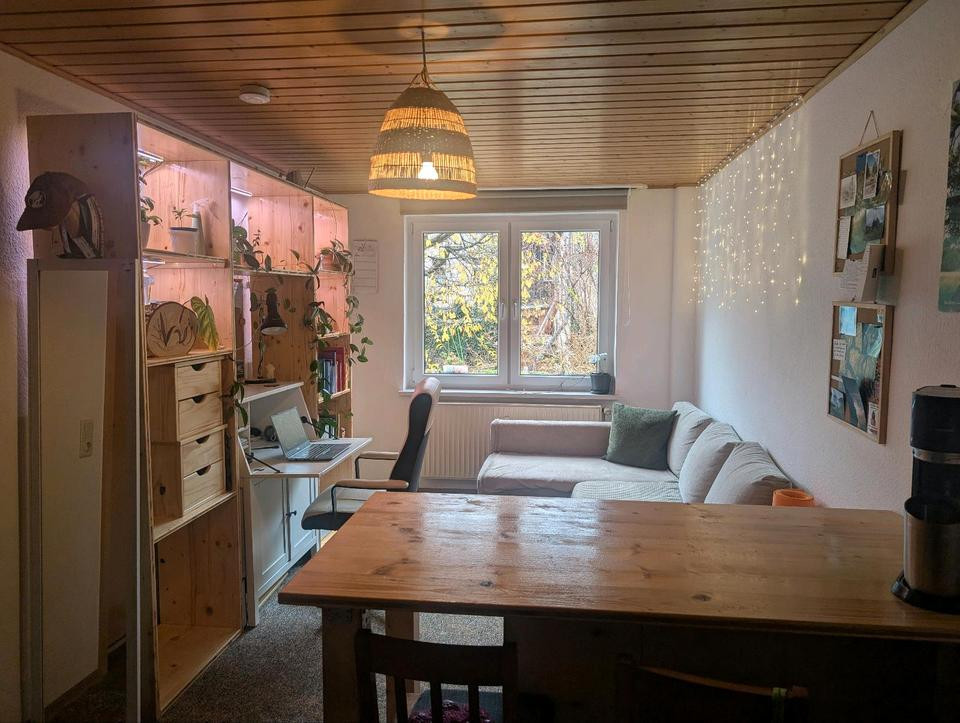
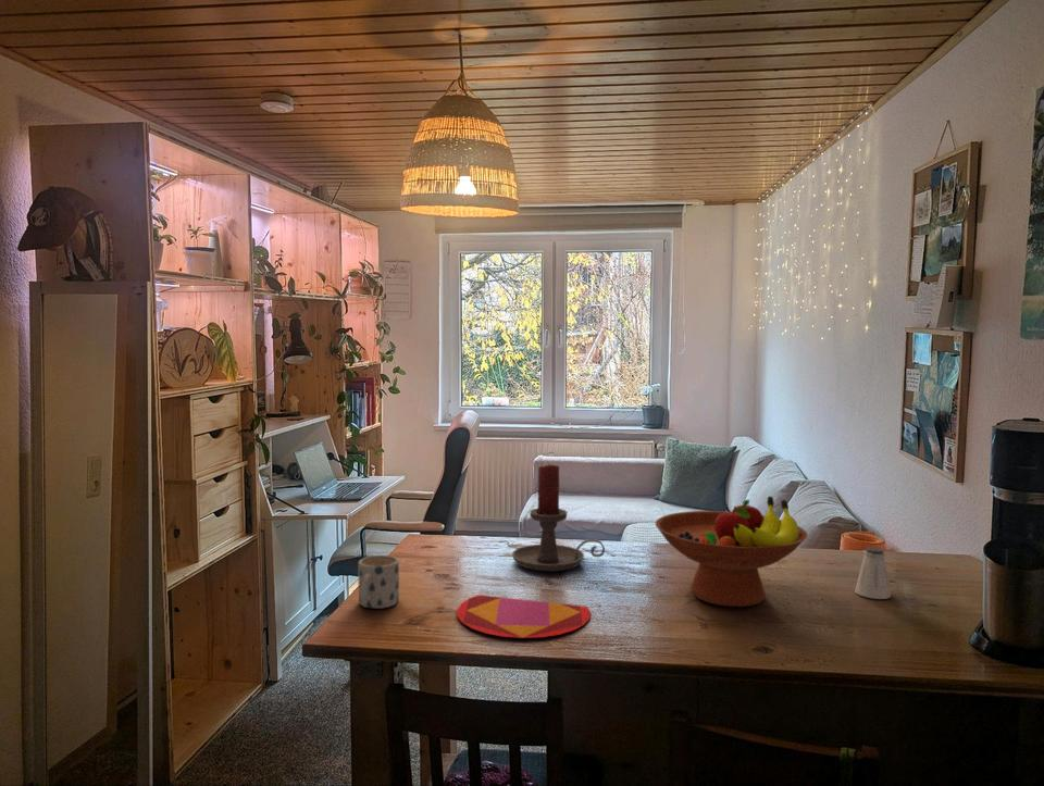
+ fruit bowl [655,496,808,608]
+ saltshaker [854,546,892,600]
+ candle holder [511,464,606,572]
+ plate [456,594,592,639]
+ mug [357,554,400,610]
